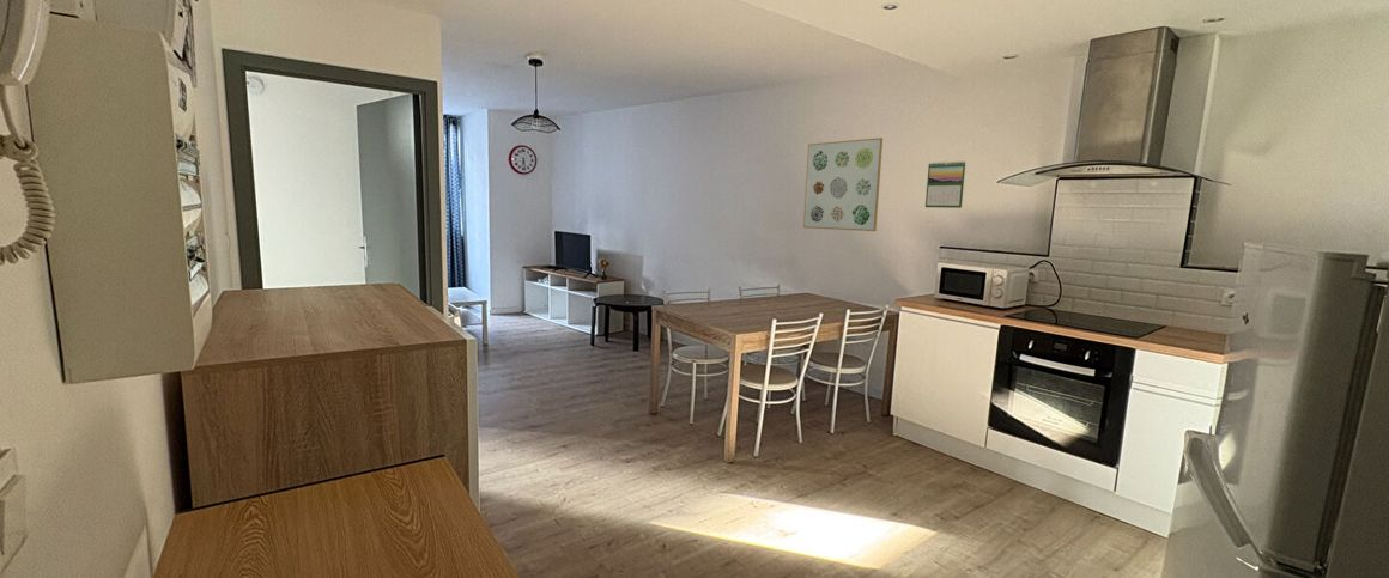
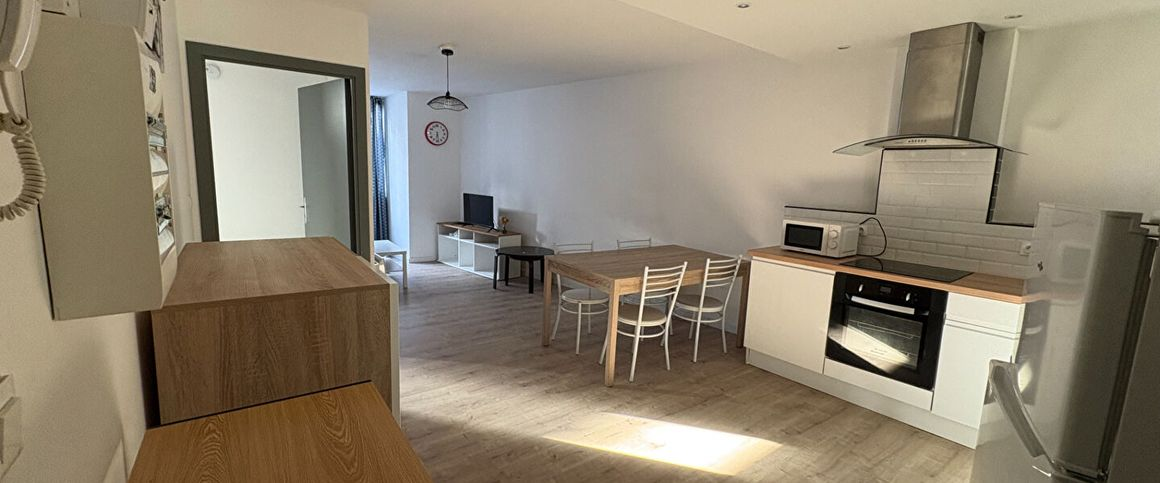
- calendar [924,160,966,209]
- wall art [802,136,884,232]
